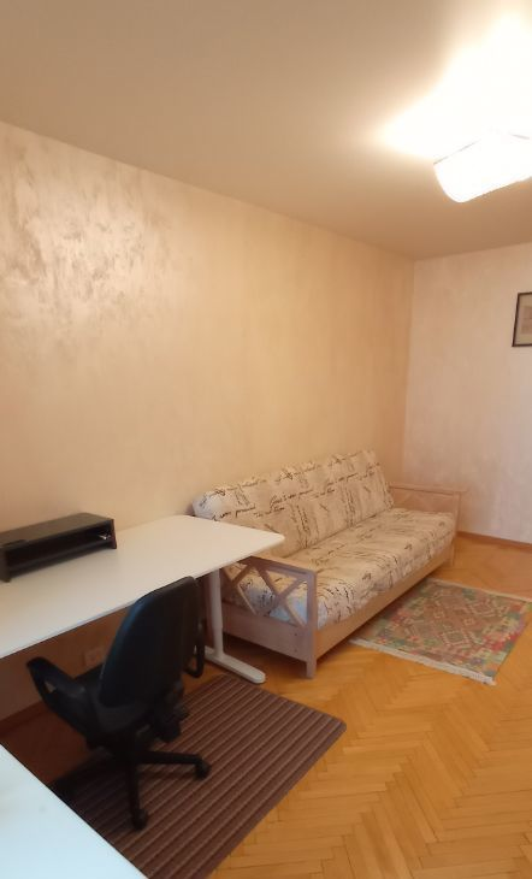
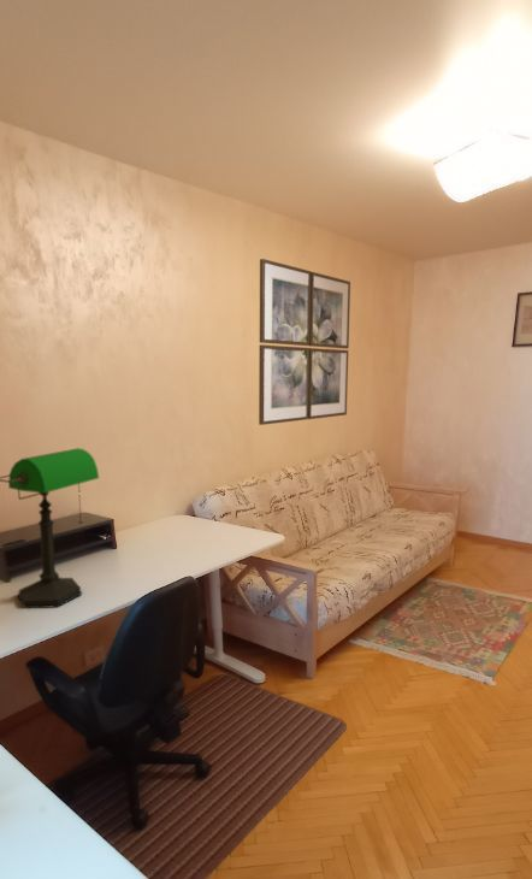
+ desk lamp [0,447,100,609]
+ wall art [258,258,351,426]
